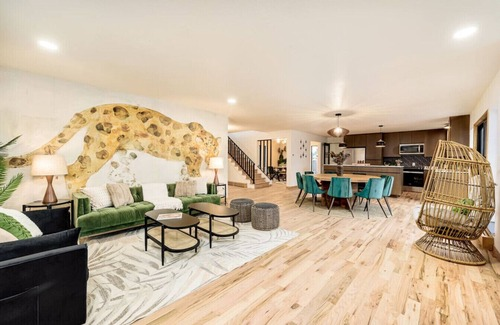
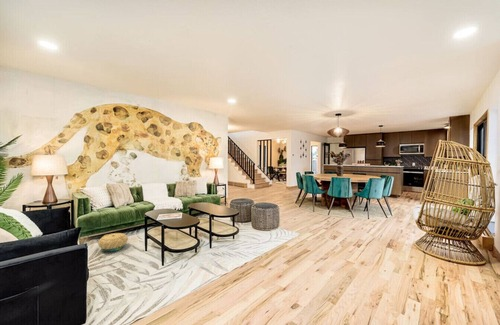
+ basket [97,232,129,253]
